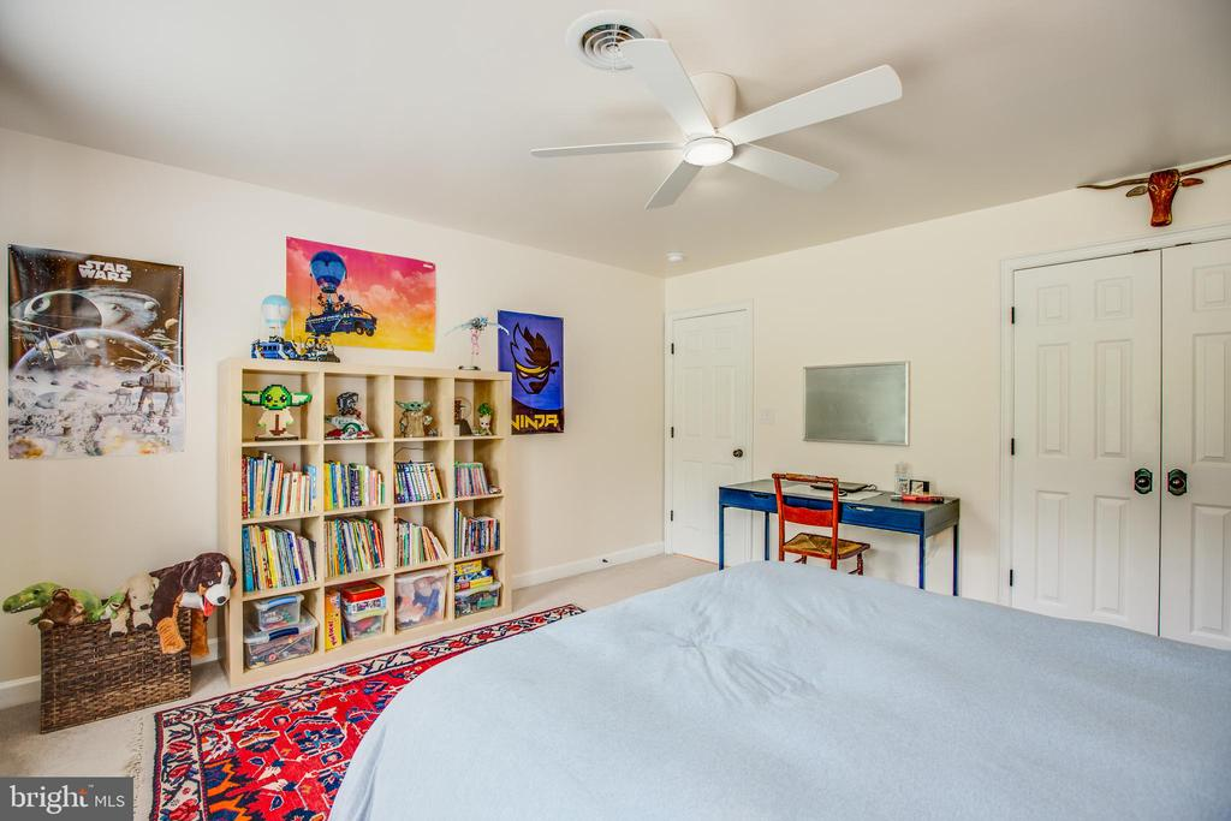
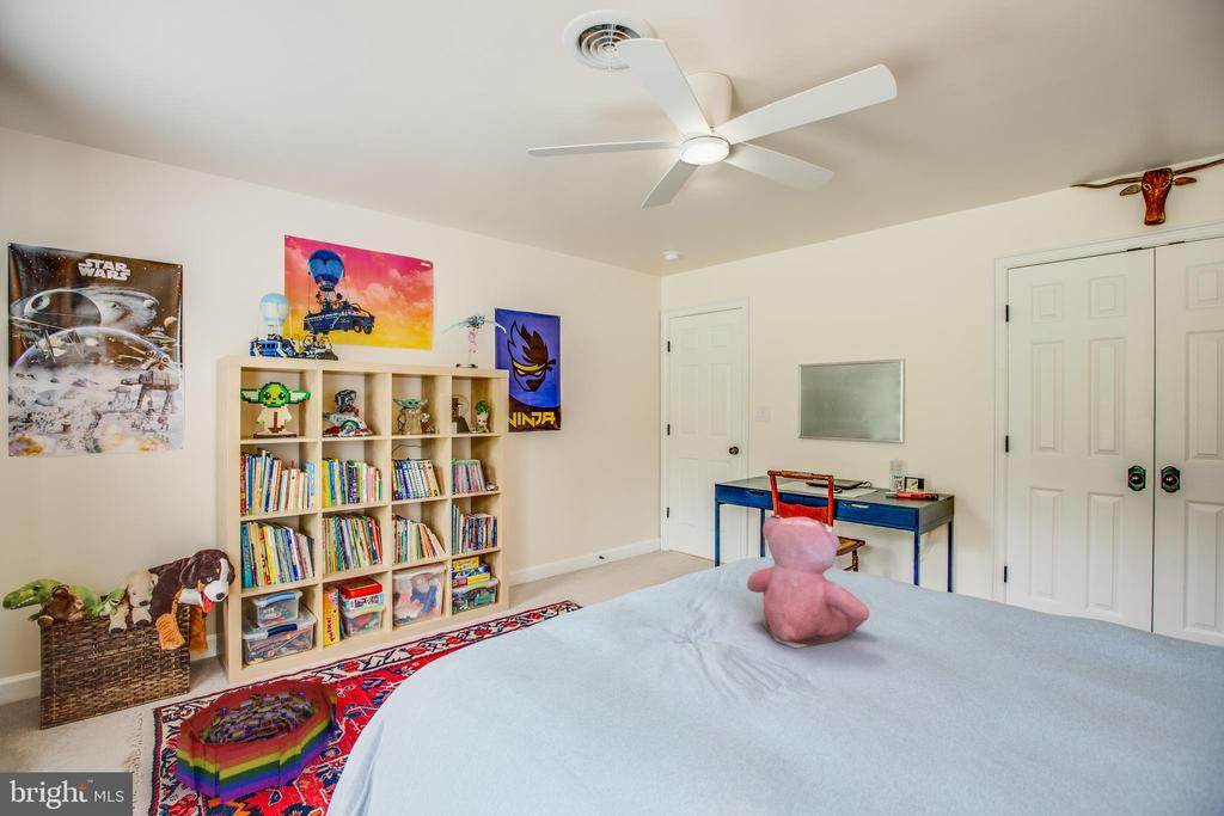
+ teddy bear [746,514,870,649]
+ storage bin [175,677,338,805]
